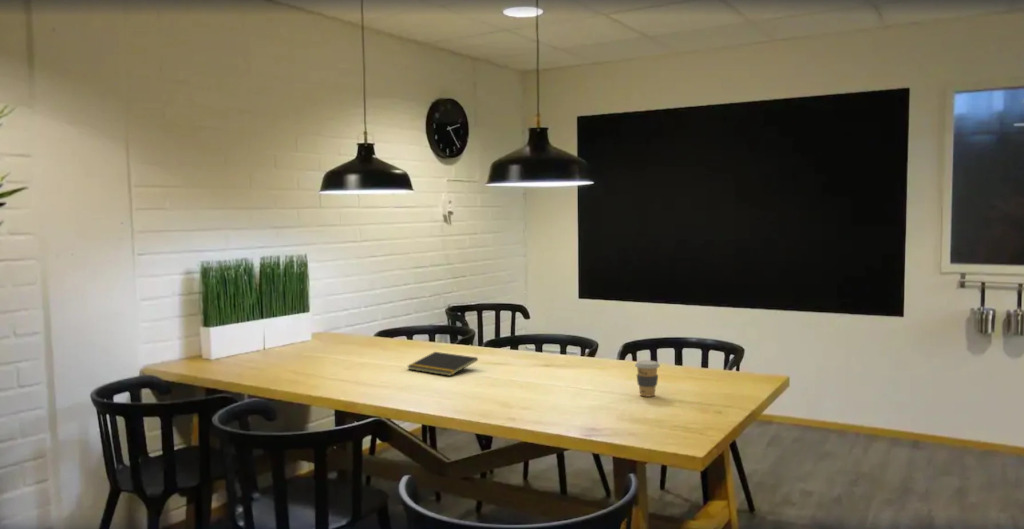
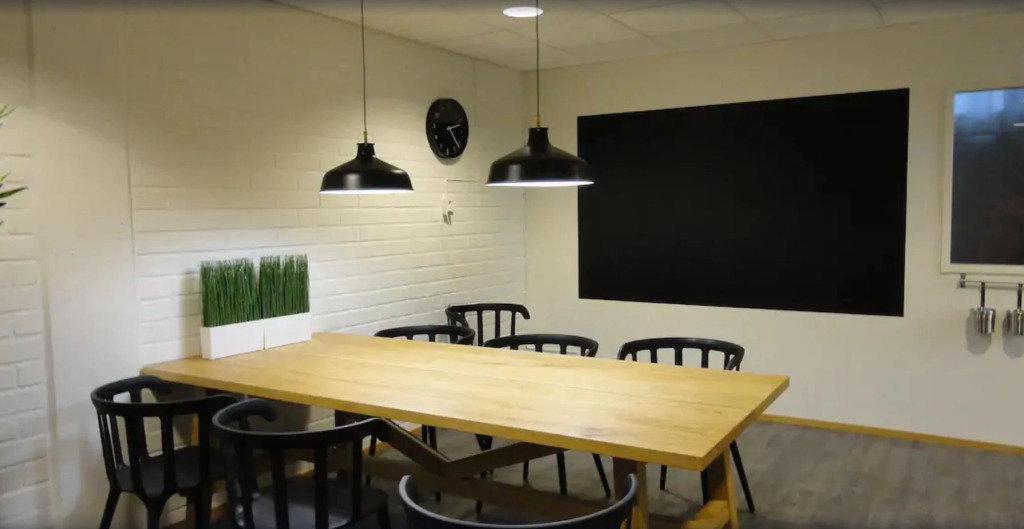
- notepad [407,351,479,377]
- coffee cup [634,359,661,398]
